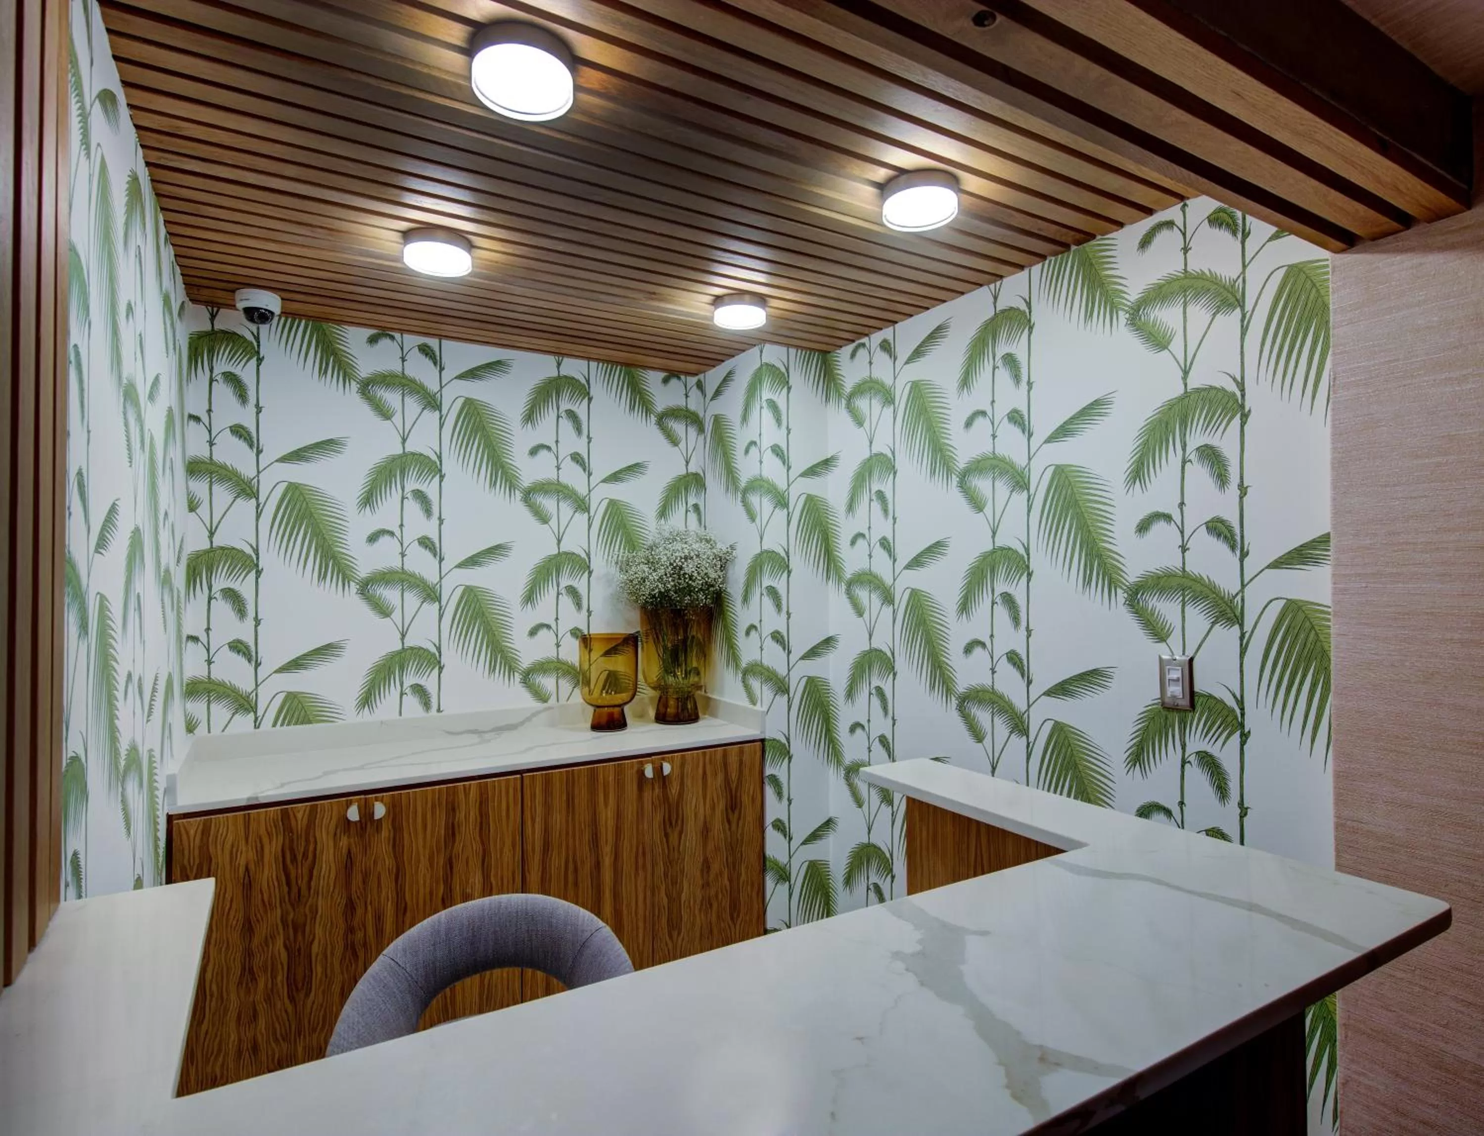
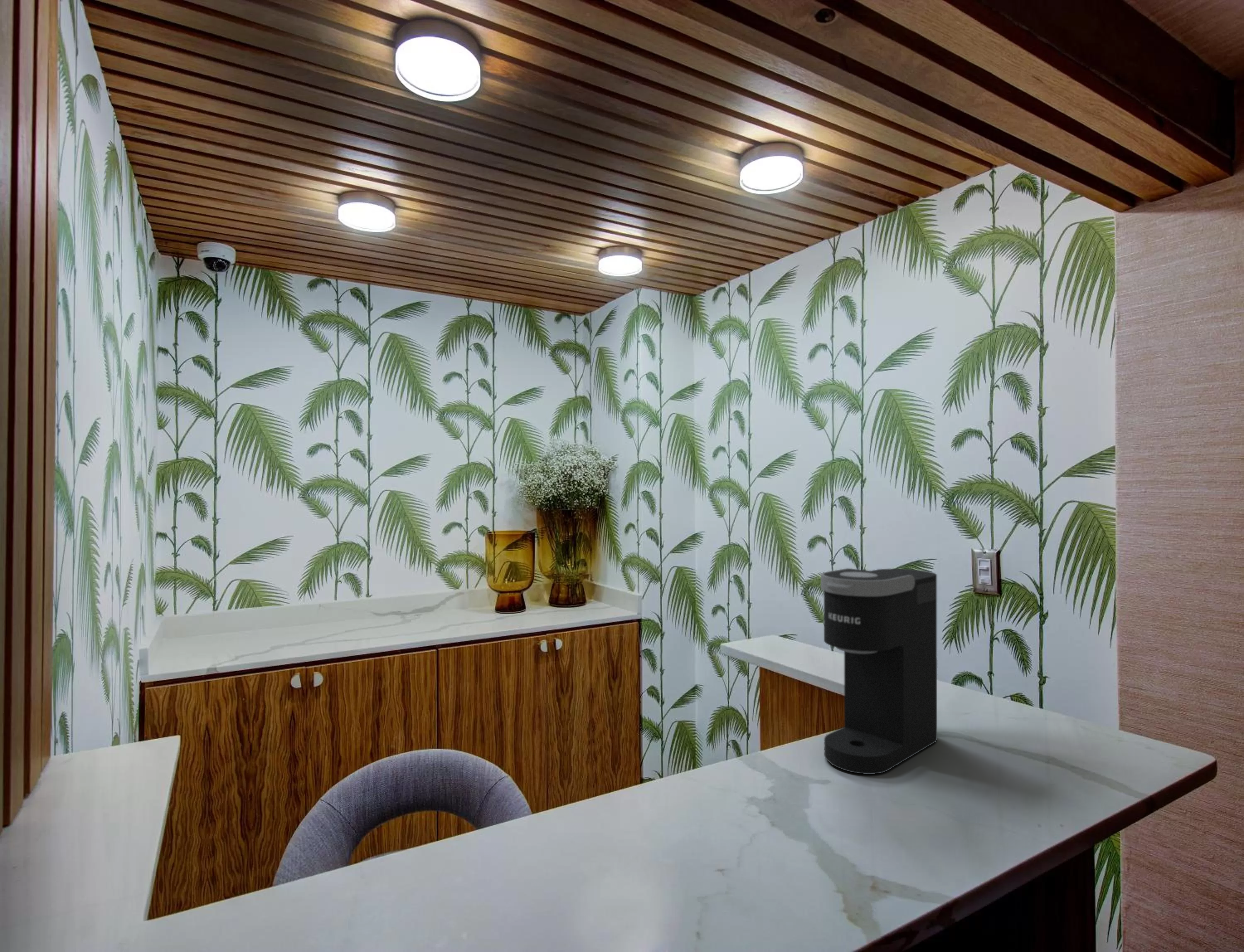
+ coffee maker [820,568,938,775]
